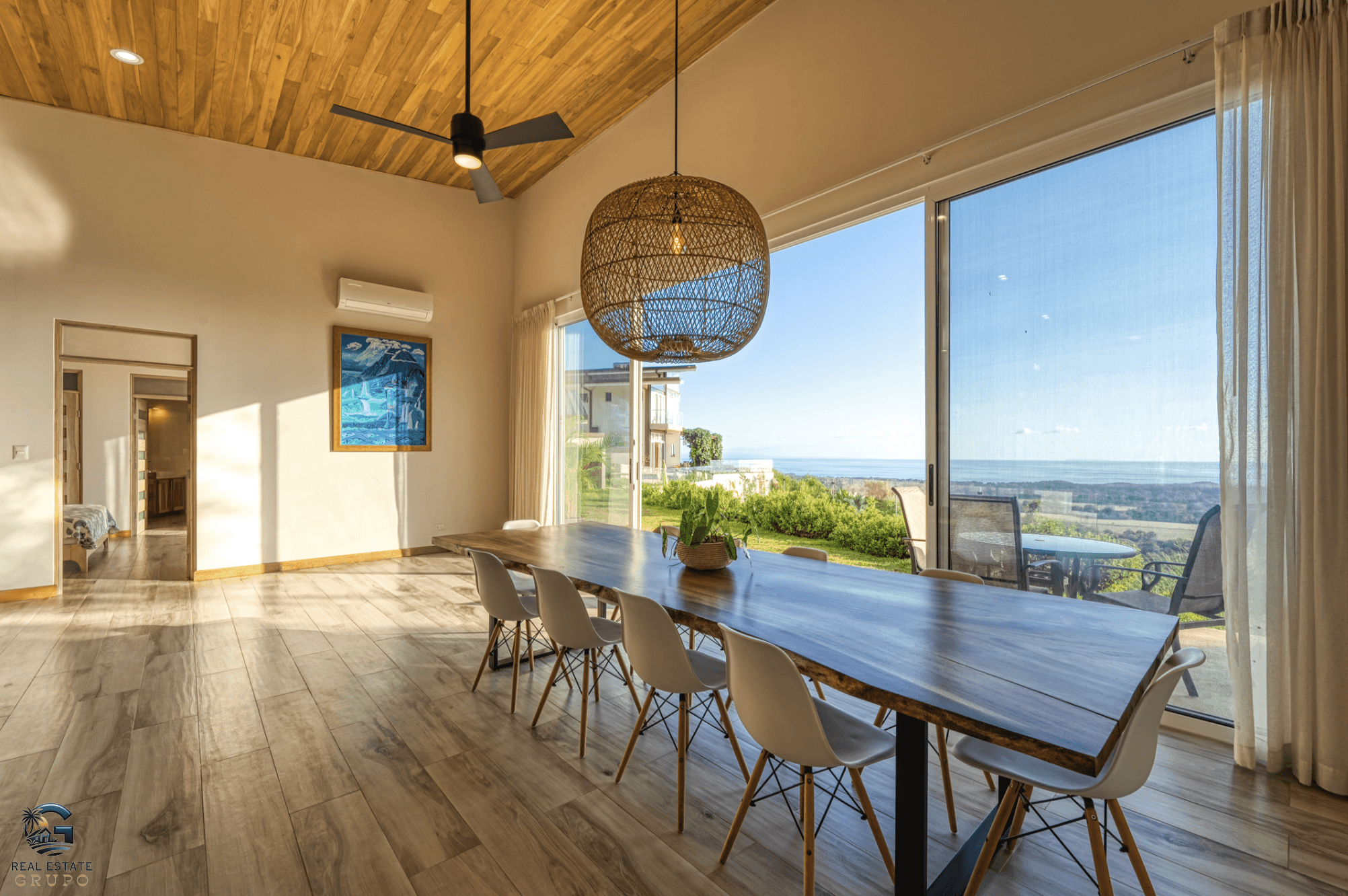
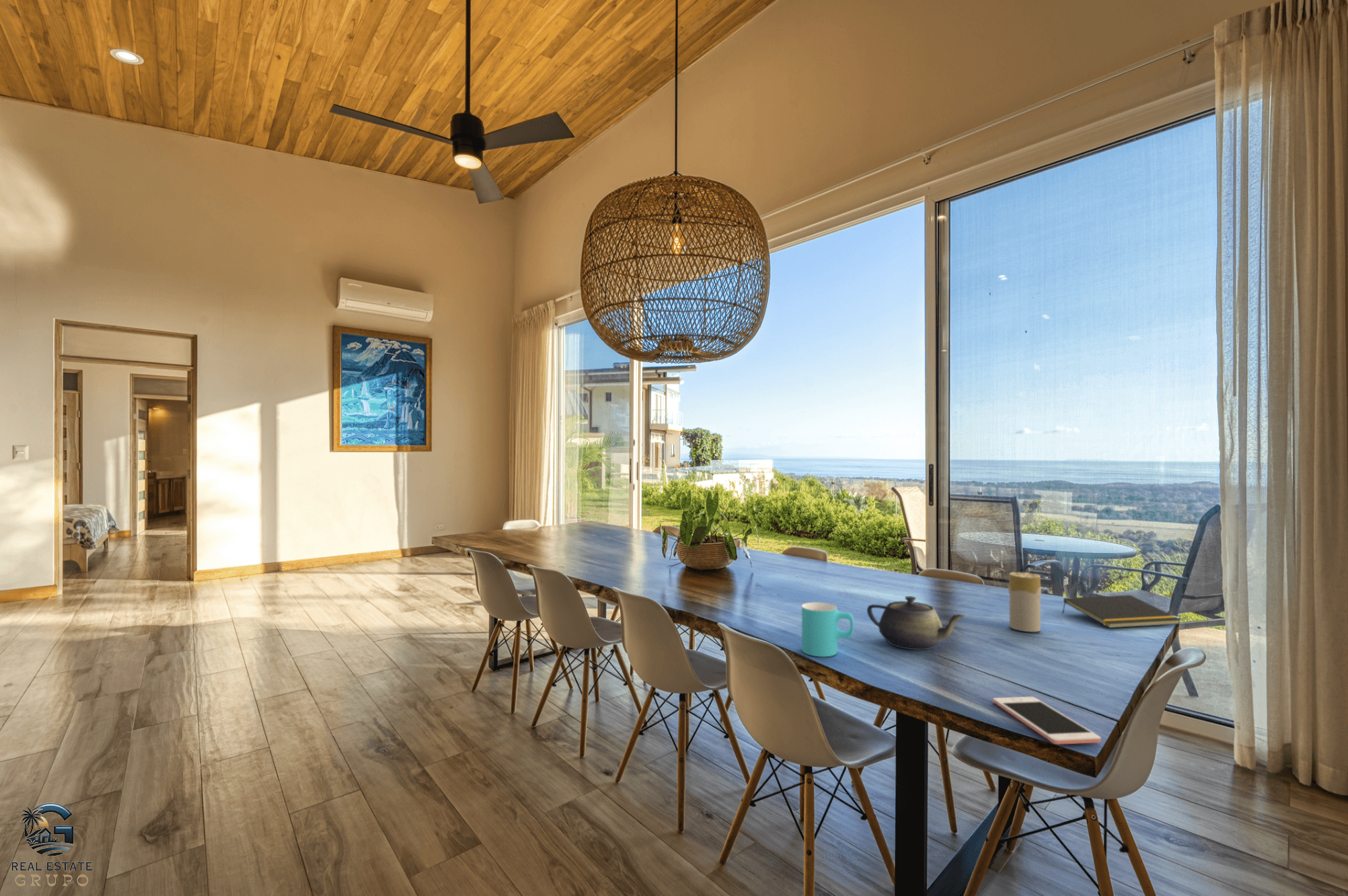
+ notepad [1061,594,1182,629]
+ cell phone [992,696,1101,745]
+ teapot [866,595,966,650]
+ candle [1008,572,1042,632]
+ cup [801,601,854,657]
